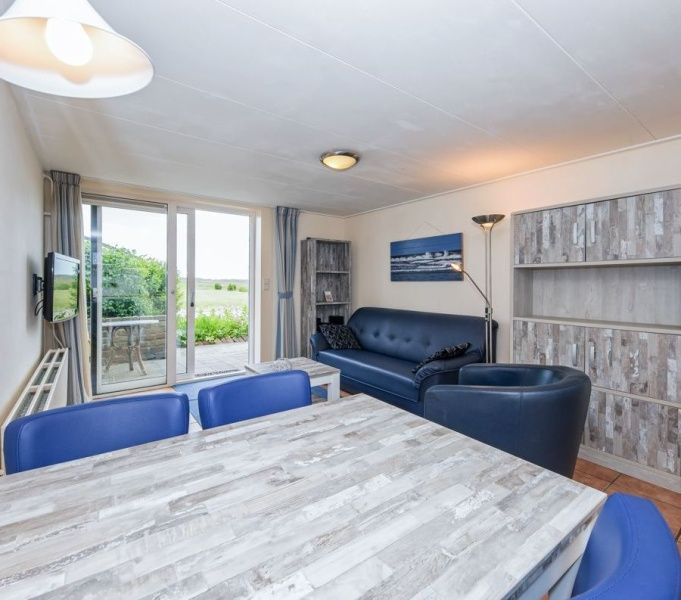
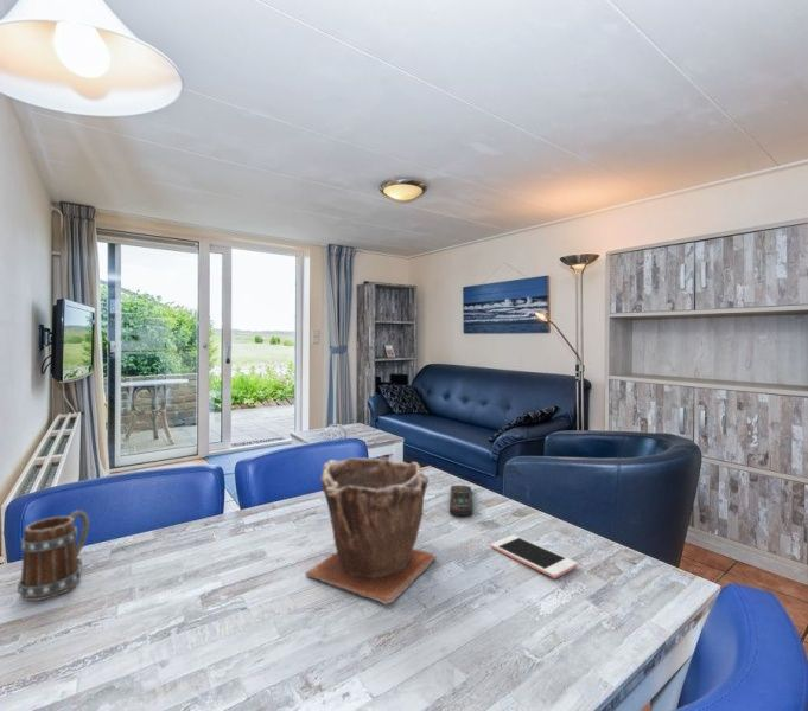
+ mug [17,510,90,602]
+ plant pot [304,456,437,606]
+ cell phone [490,534,578,579]
+ remote control [448,483,473,517]
